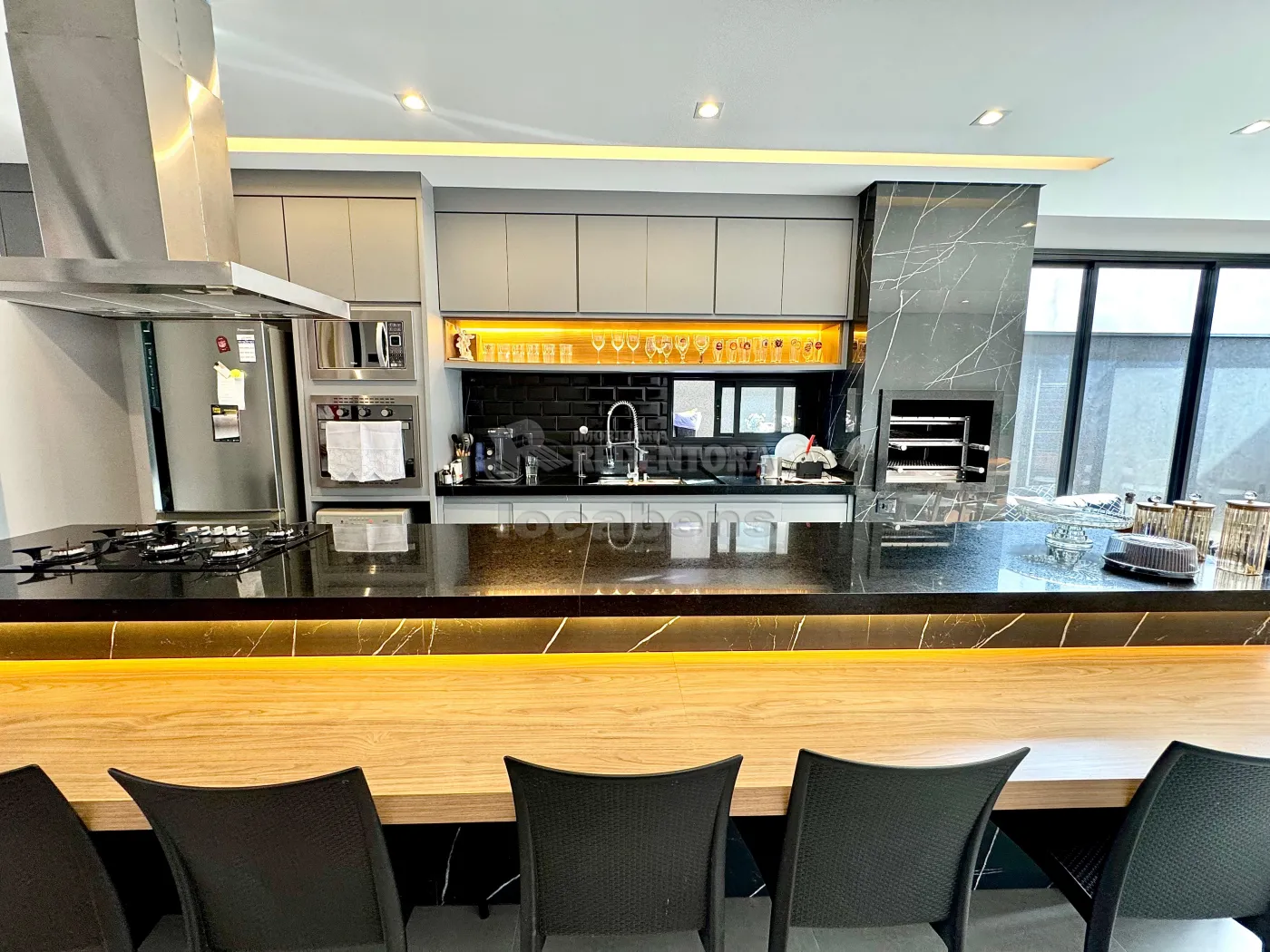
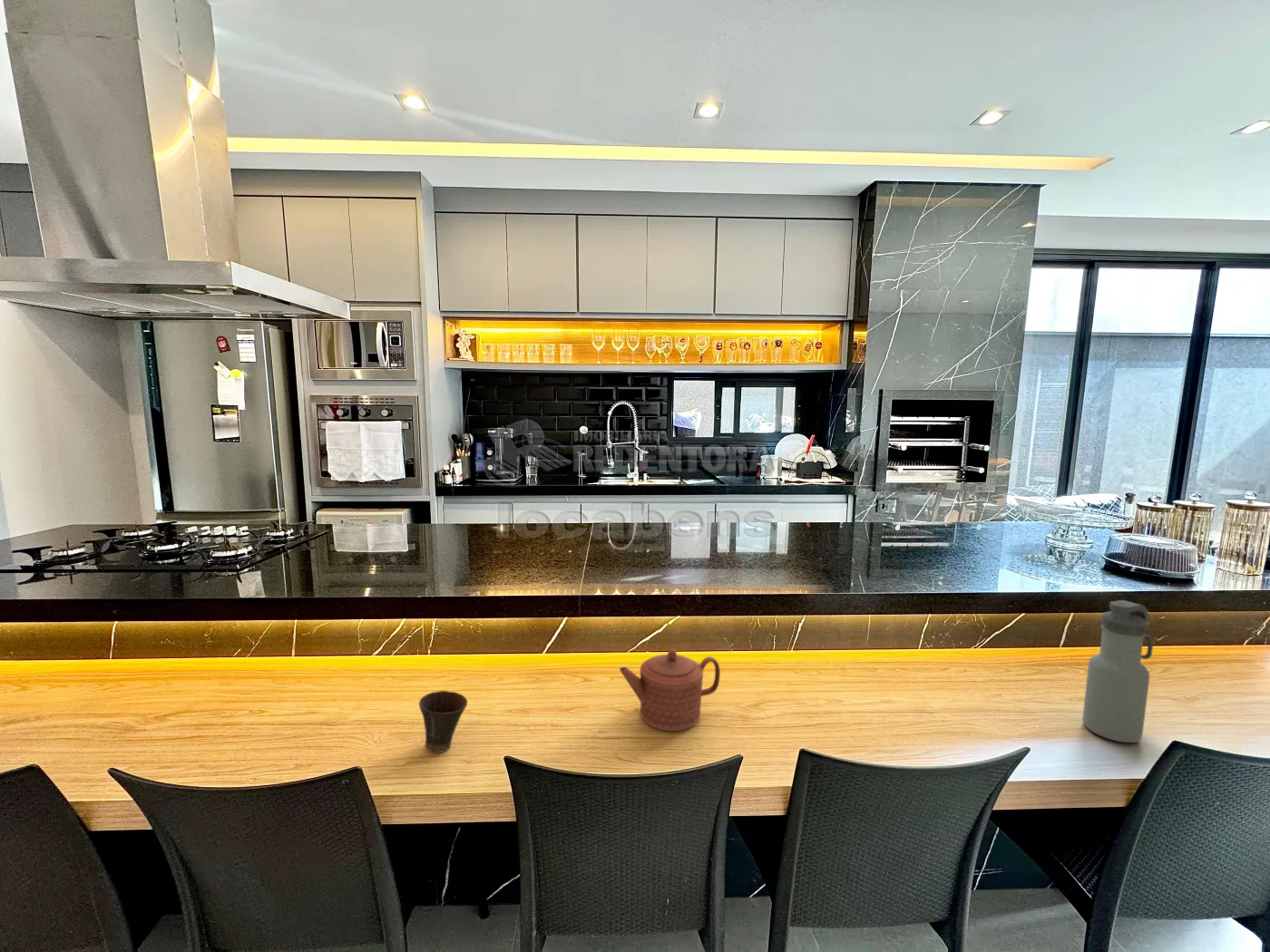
+ water bottle [1081,599,1154,743]
+ cup [418,690,468,753]
+ teapot [619,647,721,732]
